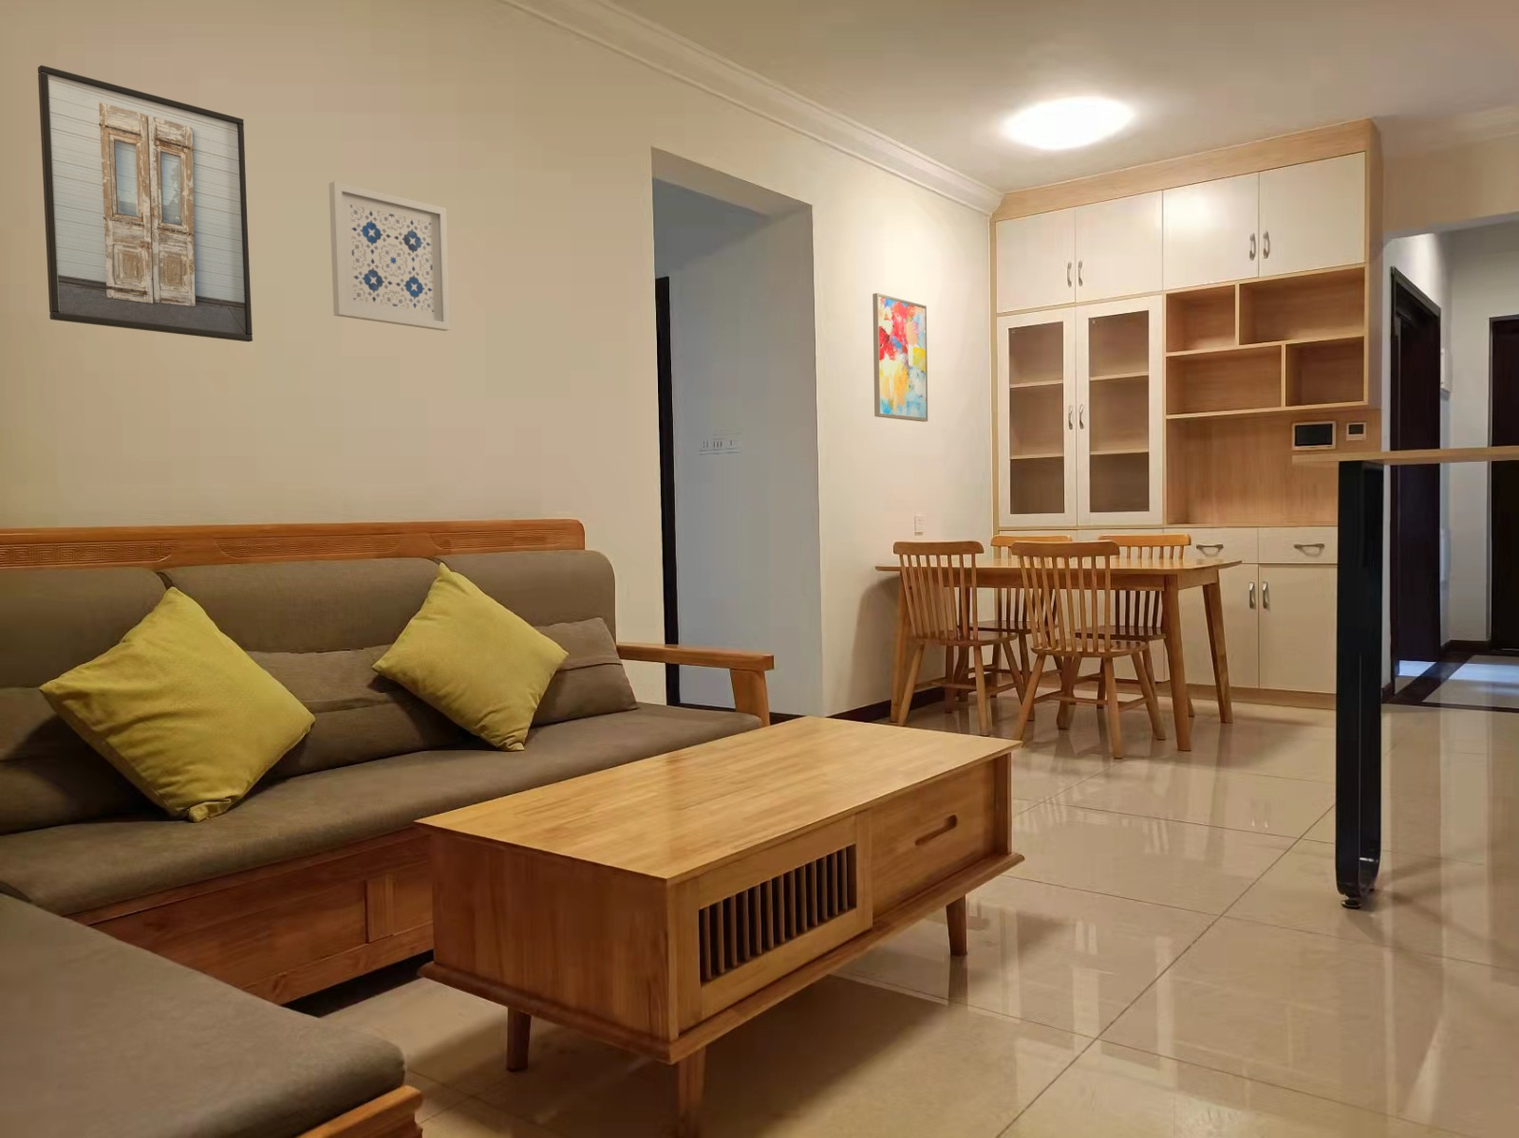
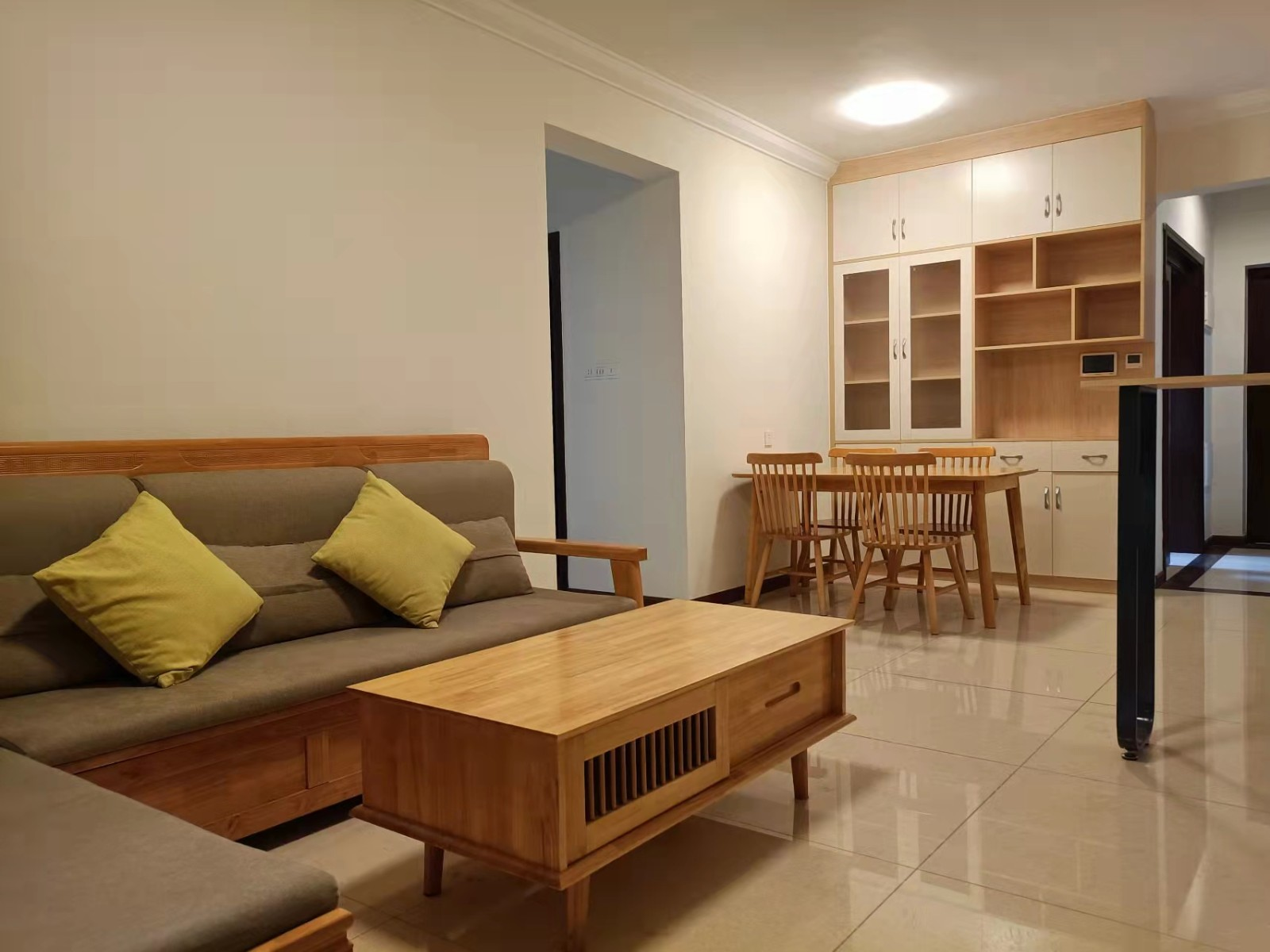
- wall art [328,181,451,332]
- wall art [872,292,928,423]
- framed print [37,65,254,342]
